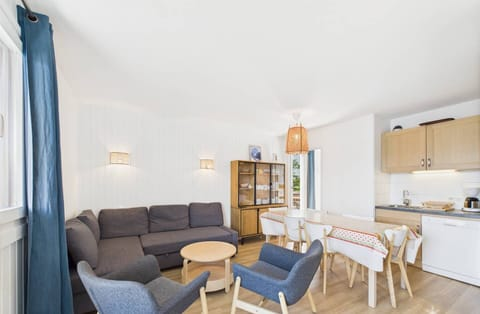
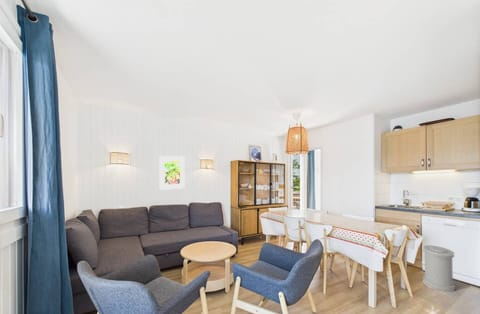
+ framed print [158,155,186,191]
+ trash can [422,244,456,293]
